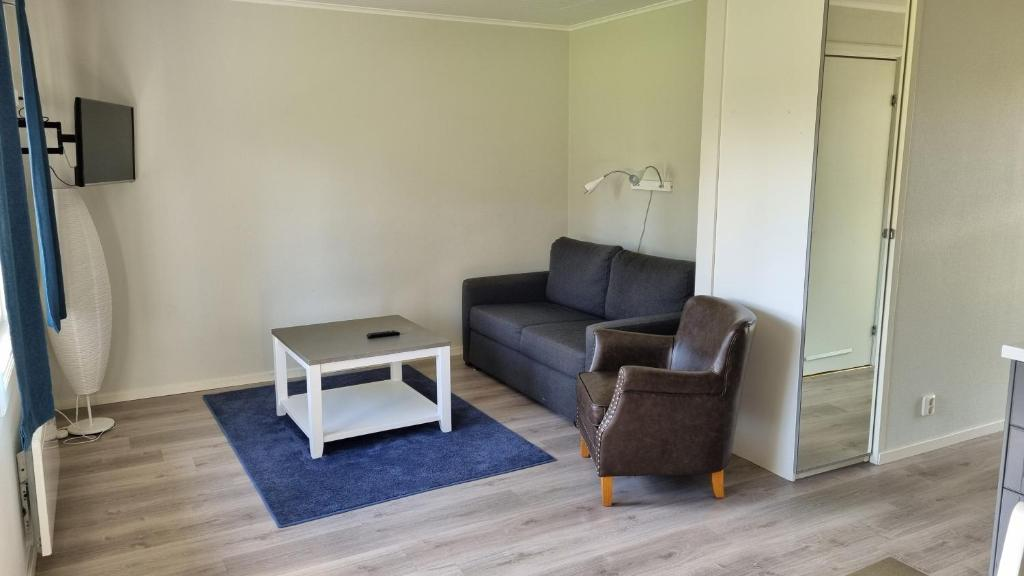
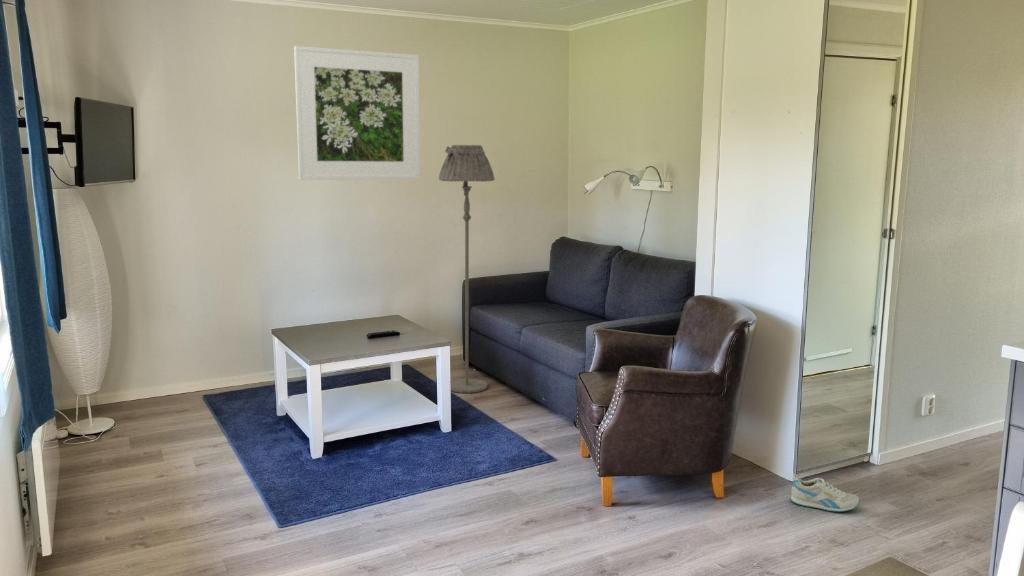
+ floor lamp [438,144,496,394]
+ sneaker [790,476,861,513]
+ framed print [293,45,421,181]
